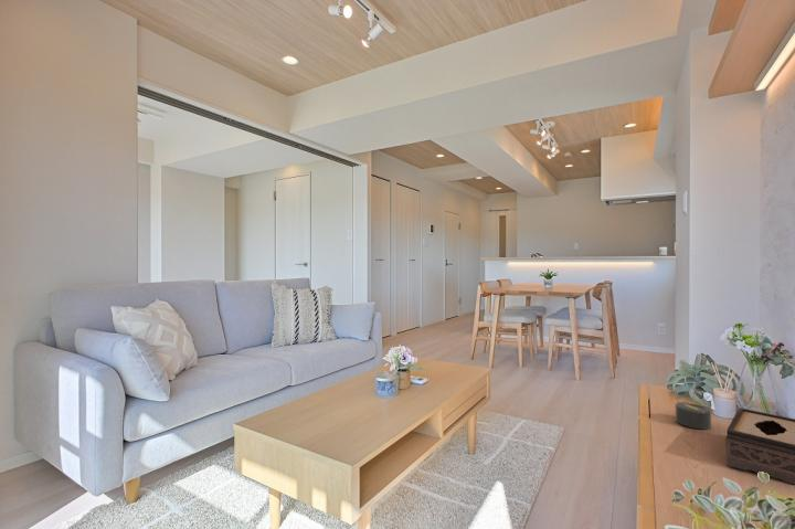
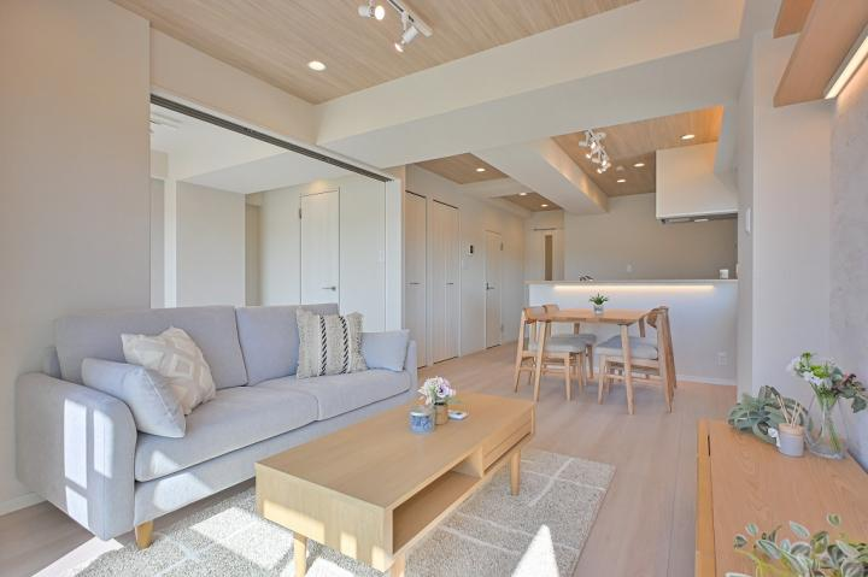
- candle [675,381,712,431]
- tissue box [724,406,795,486]
